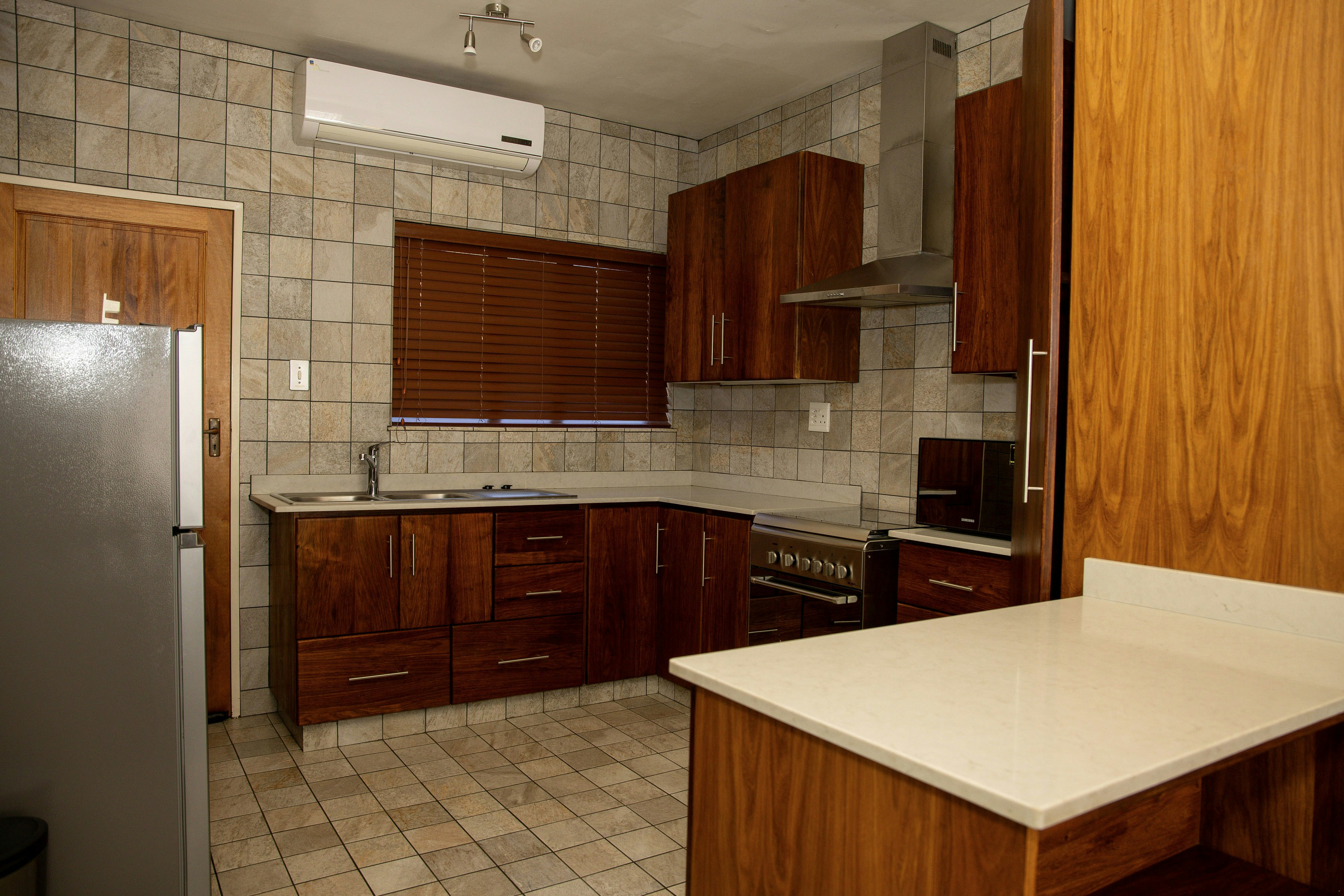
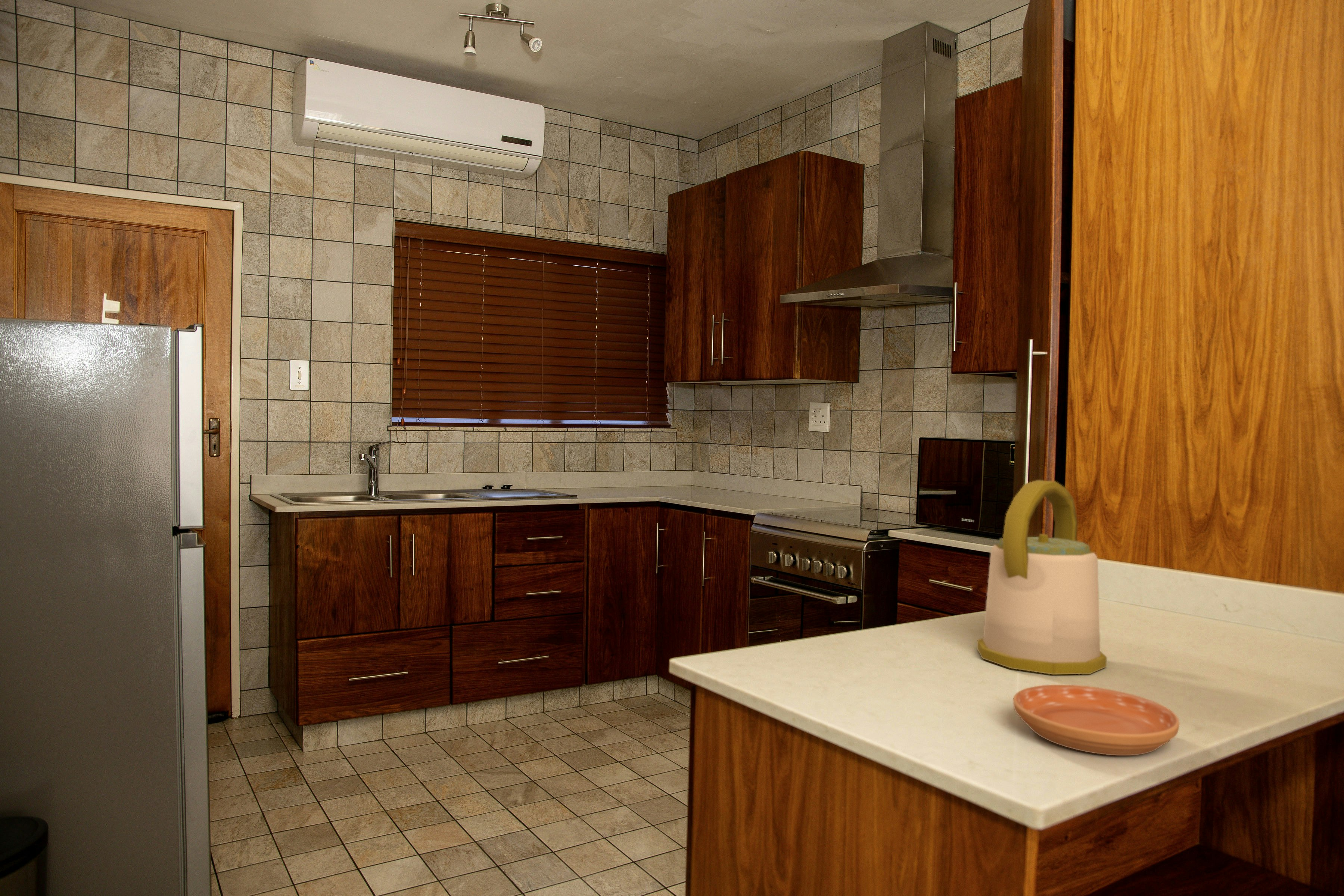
+ kettle [977,480,1107,675]
+ saucer [1012,684,1180,756]
